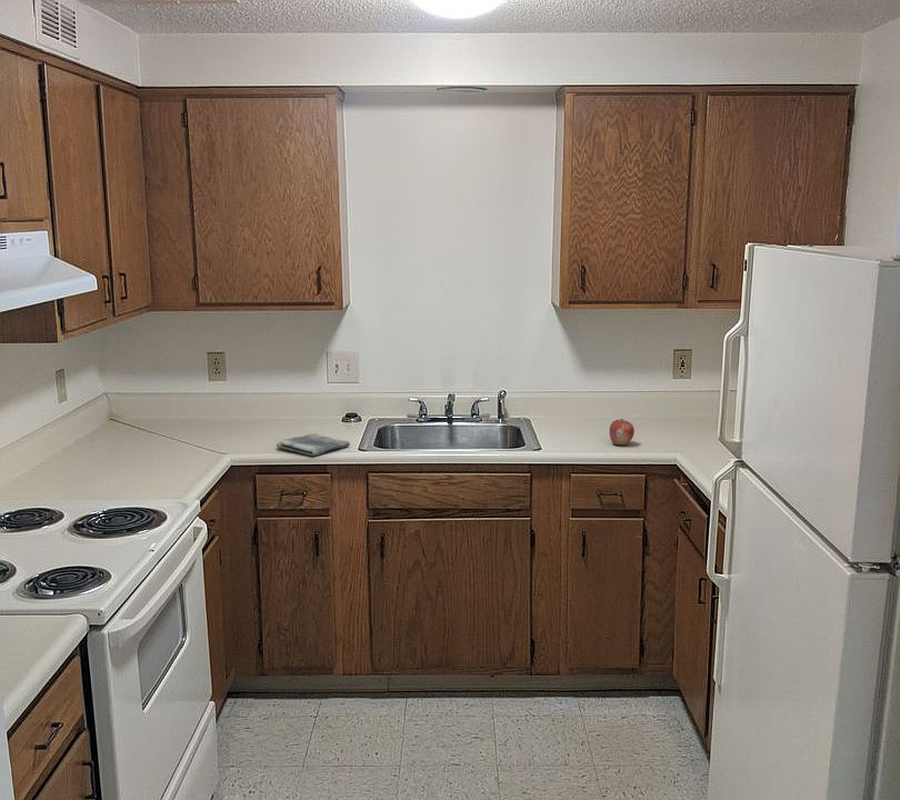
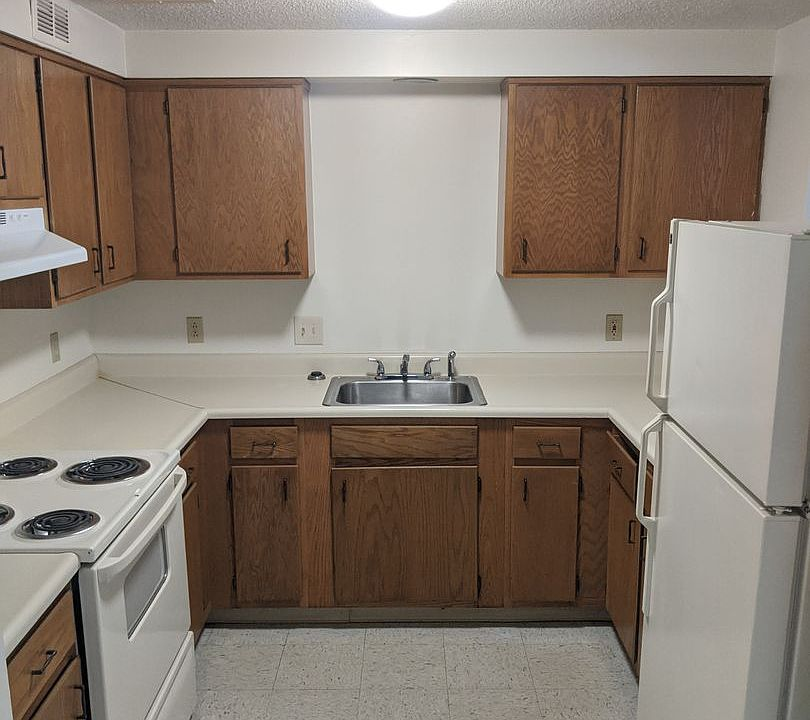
- dish towel [276,432,351,457]
- fruit [609,418,636,446]
